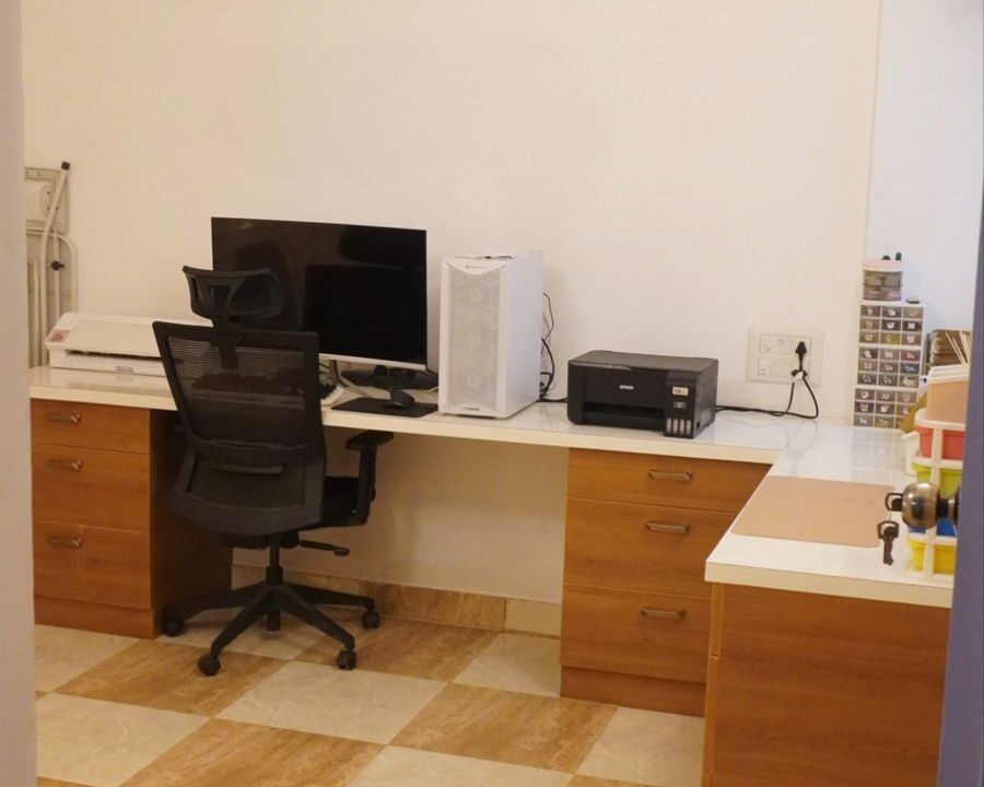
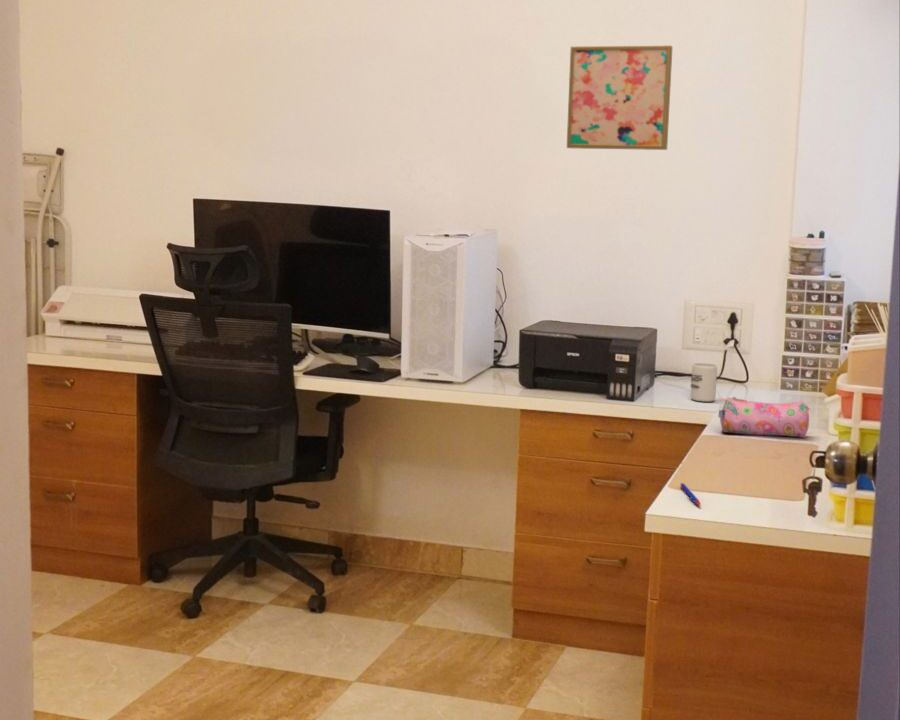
+ wall art [566,44,673,151]
+ pen [680,482,702,507]
+ cup [690,362,718,403]
+ pencil case [717,396,811,439]
